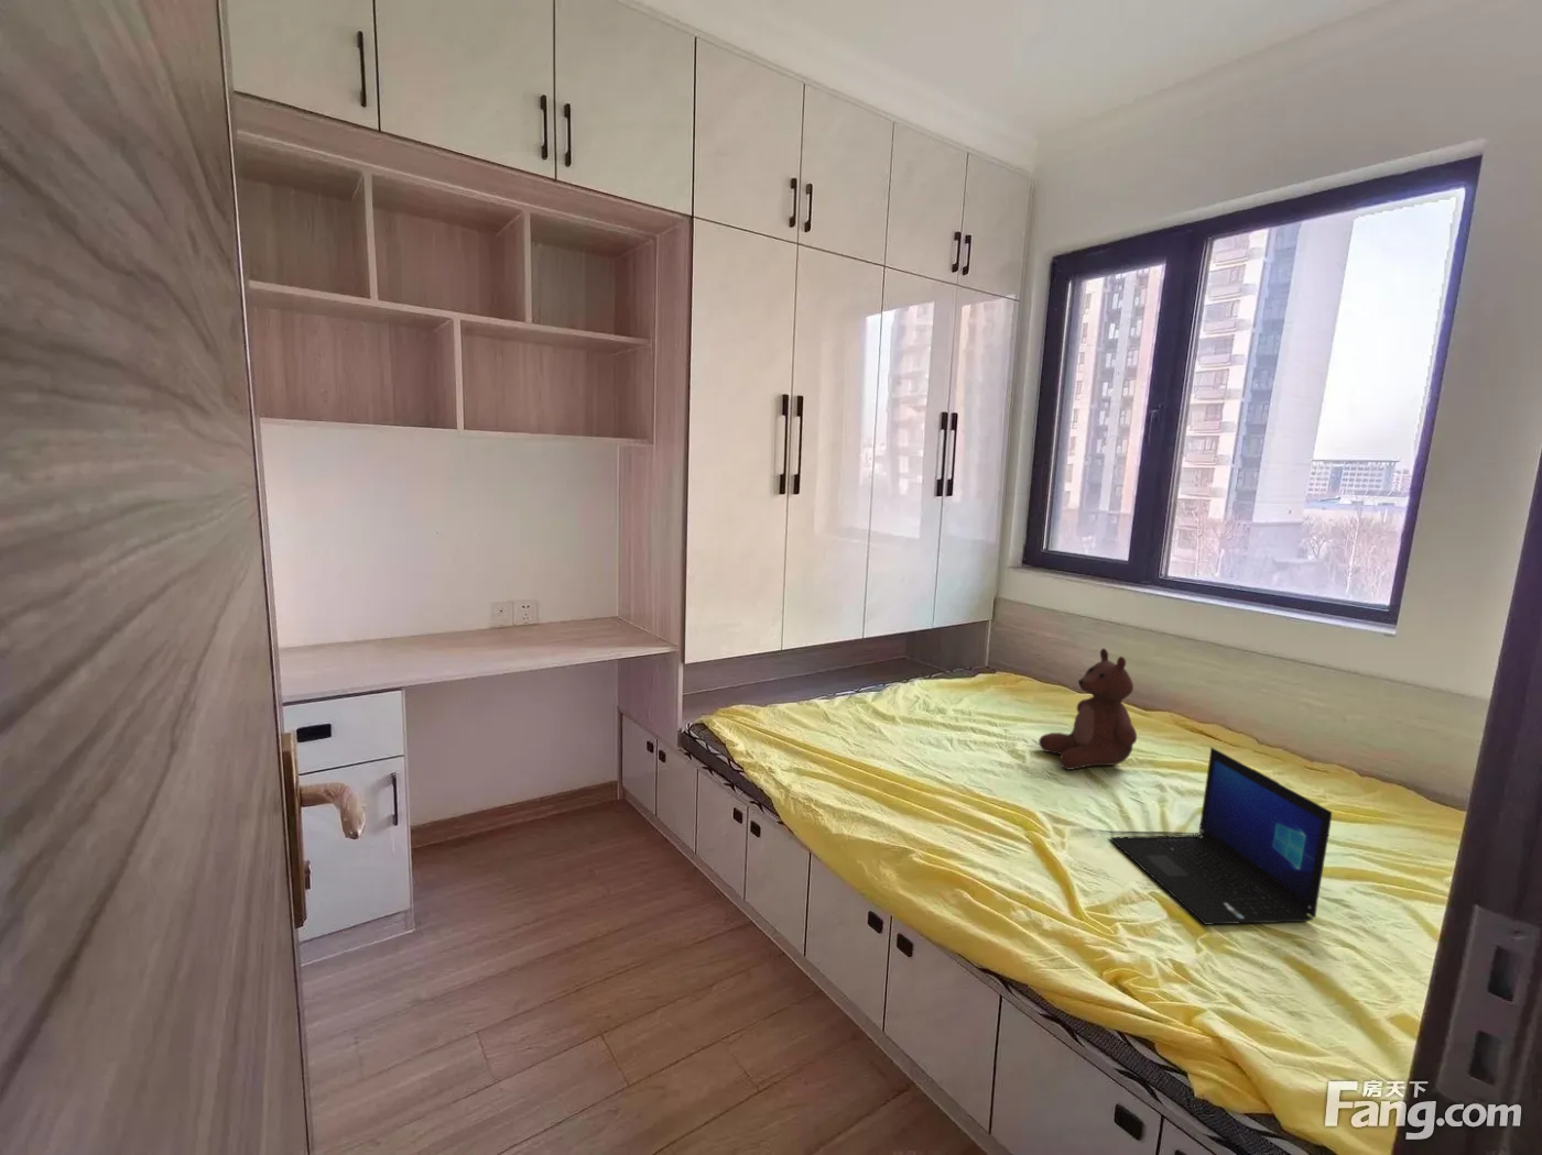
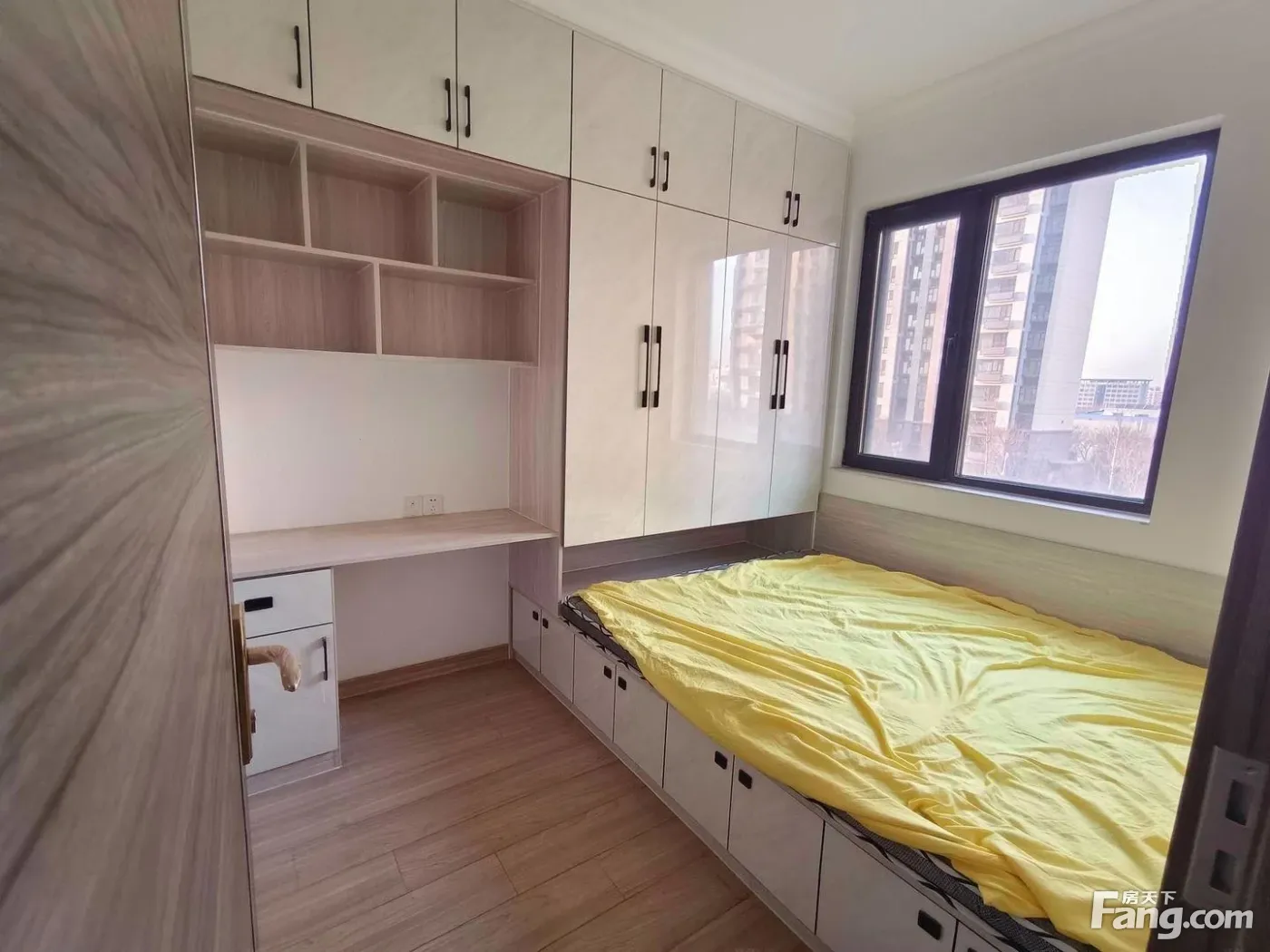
- teddy bear [1038,647,1138,772]
- laptop [1109,746,1333,926]
